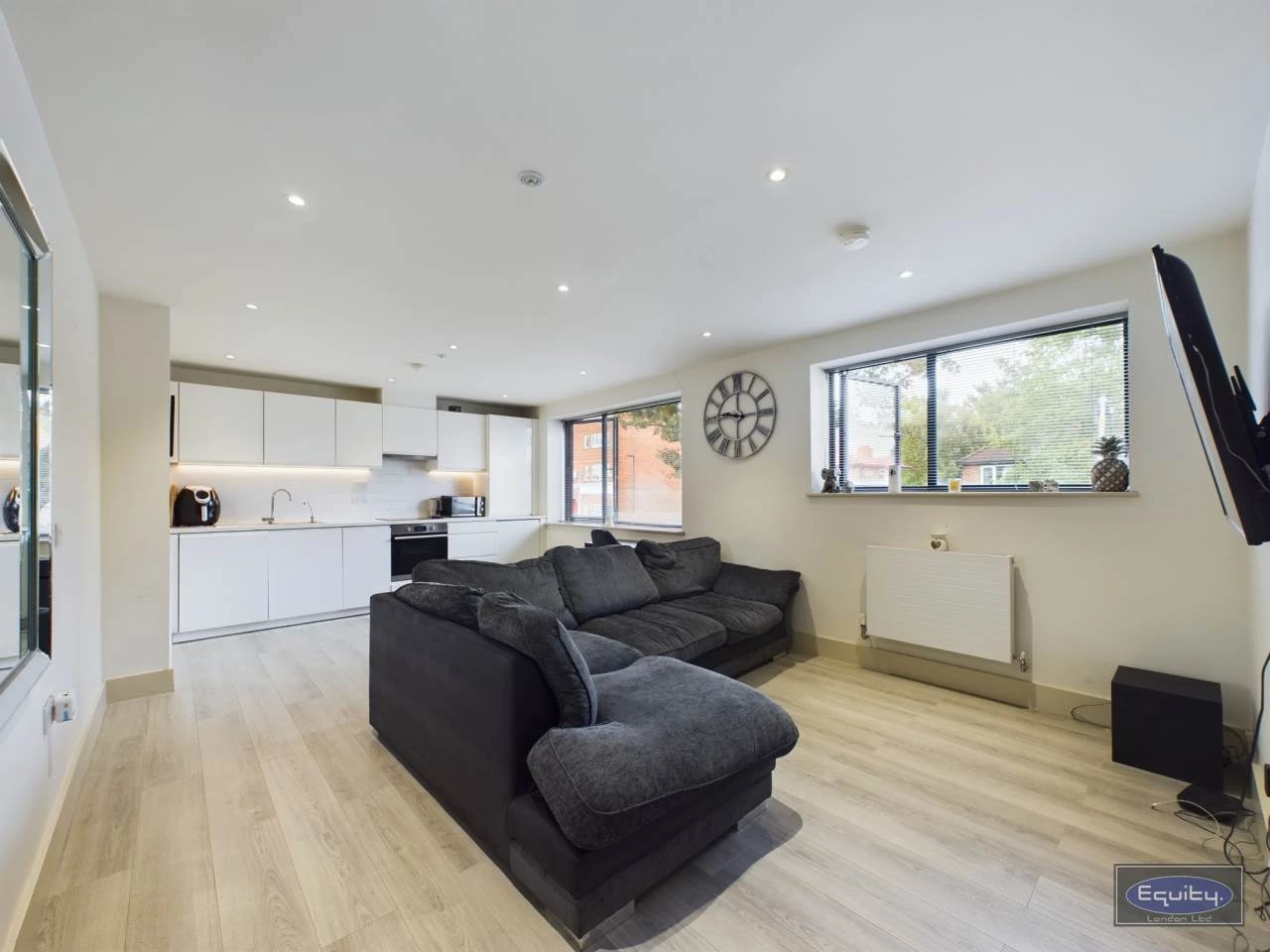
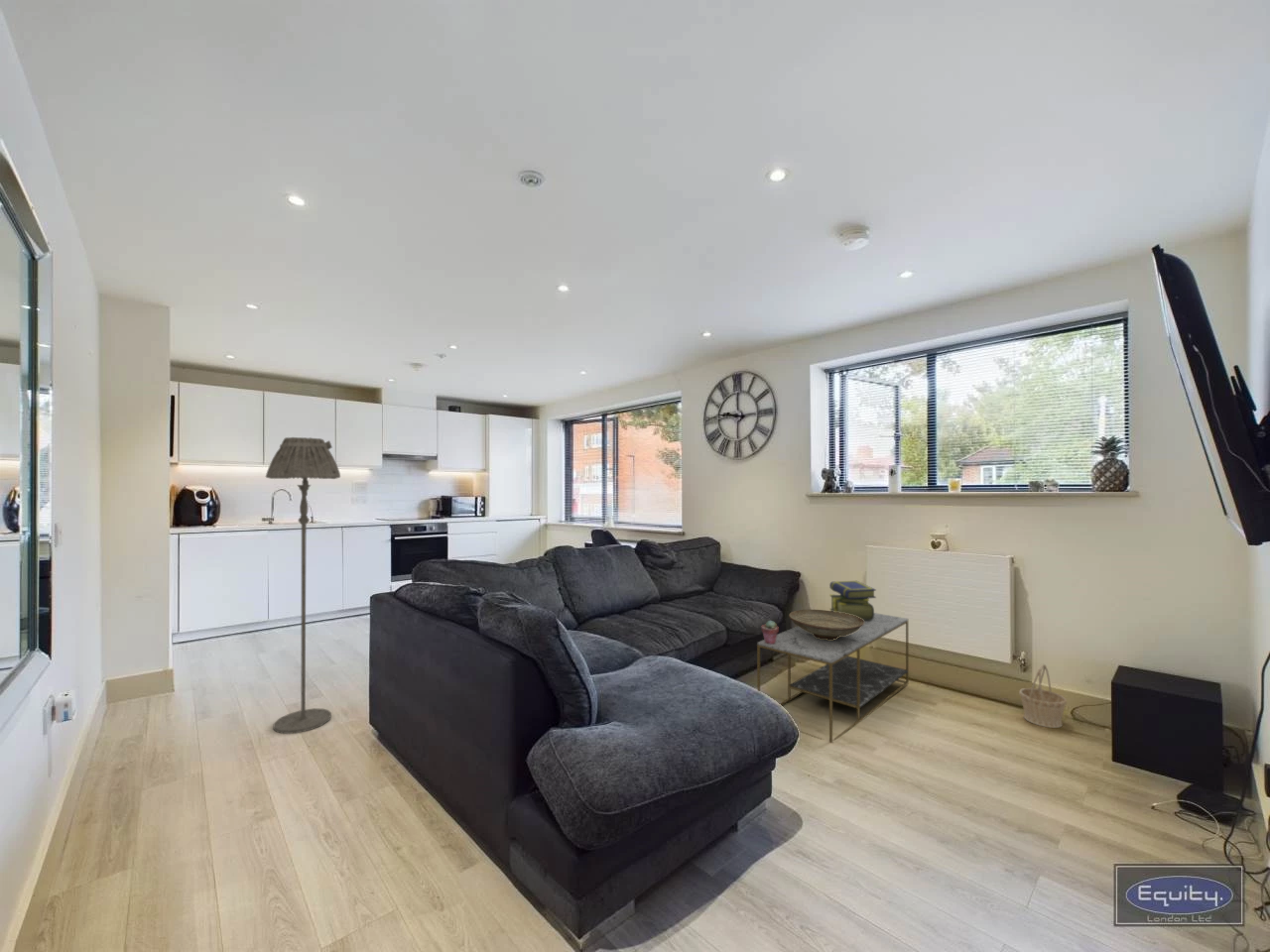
+ basket [1018,663,1068,729]
+ stack of books [828,580,877,621]
+ coffee table [756,612,910,744]
+ decorative bowl [788,609,864,640]
+ potted succulent [760,620,780,645]
+ floor lamp [265,436,341,735]
